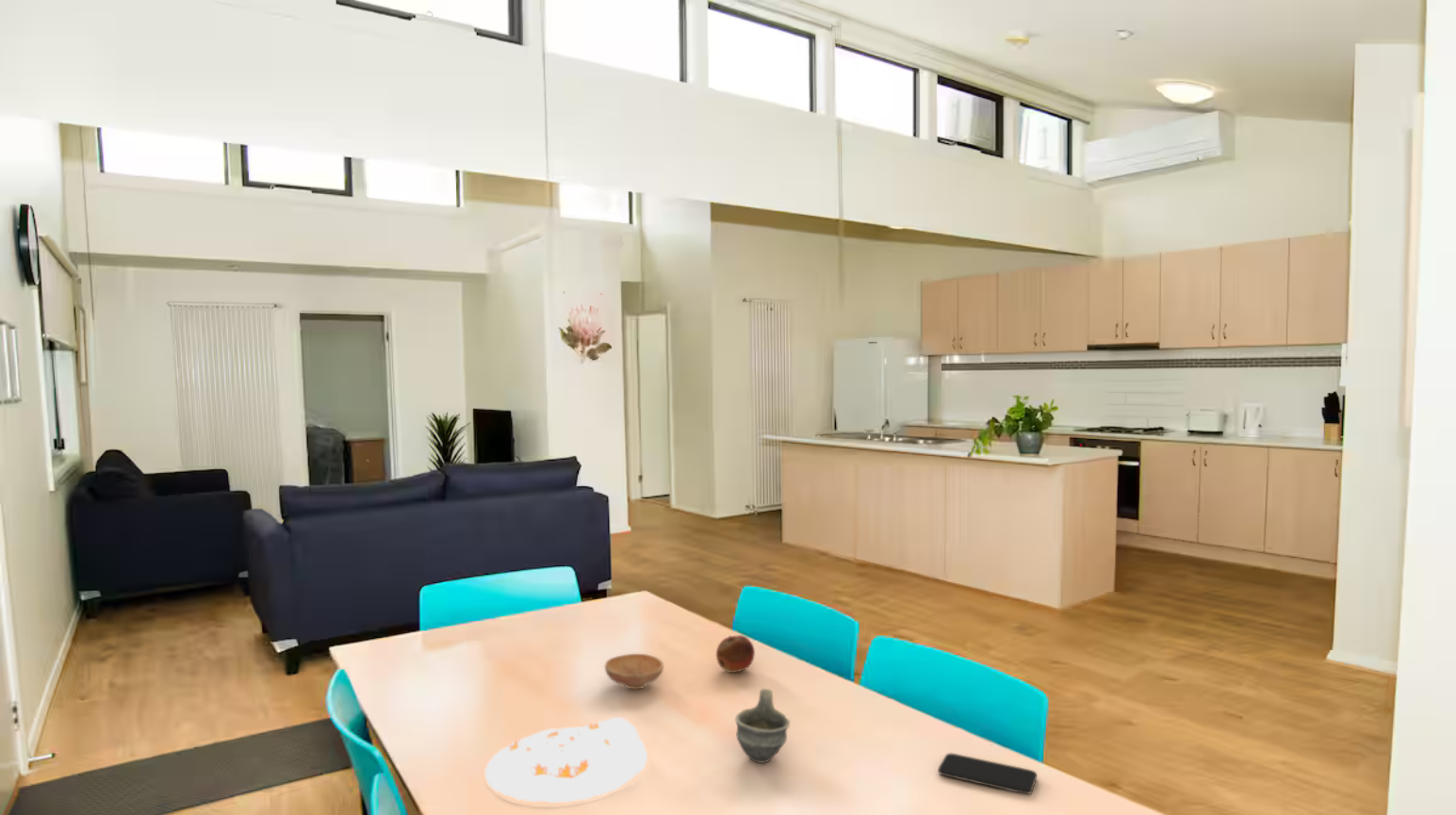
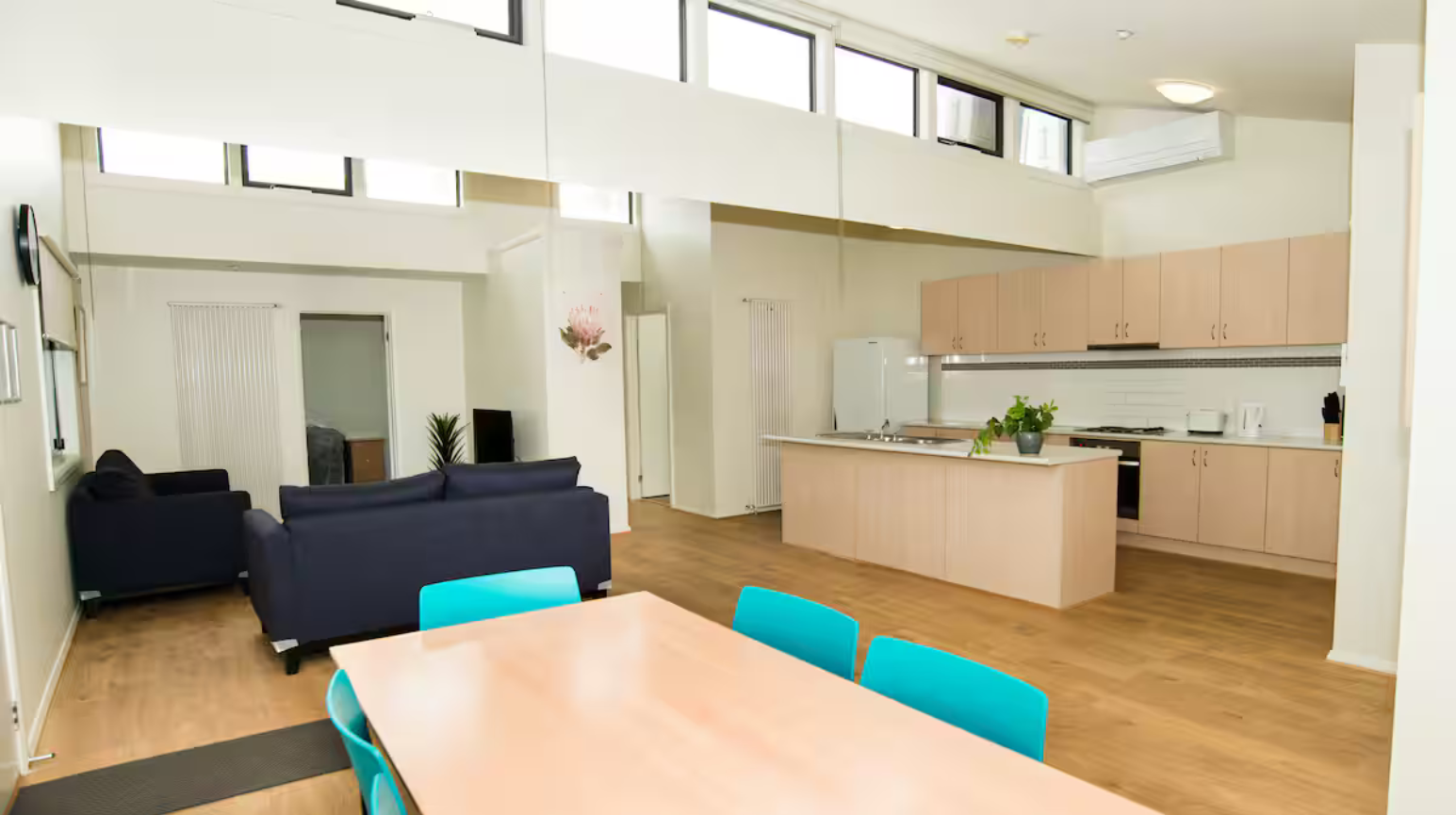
- bowl [604,653,664,691]
- plate [484,716,648,804]
- smartphone [938,753,1038,795]
- fruit [715,634,756,674]
- cup [734,688,791,764]
